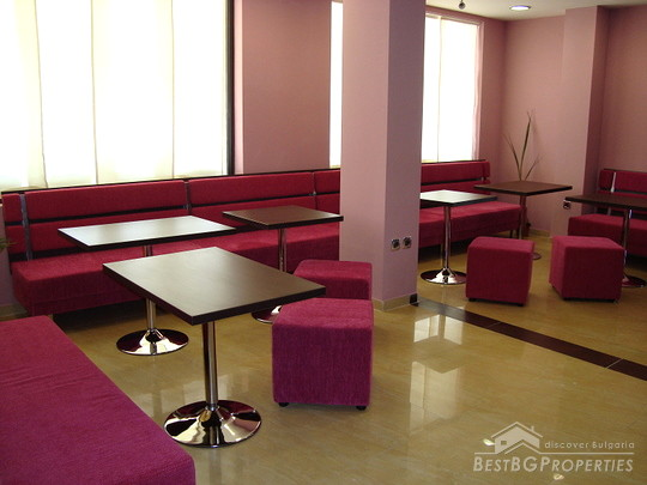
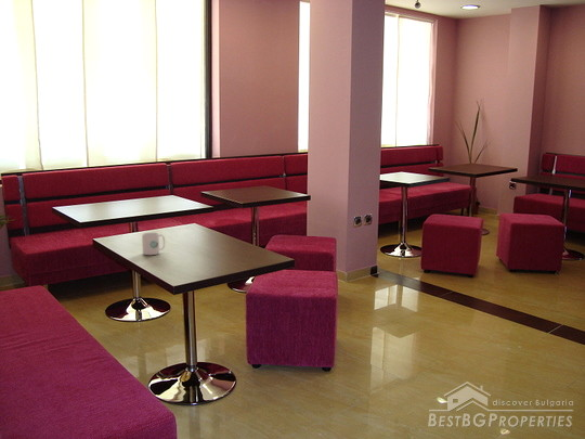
+ mug [141,232,166,256]
